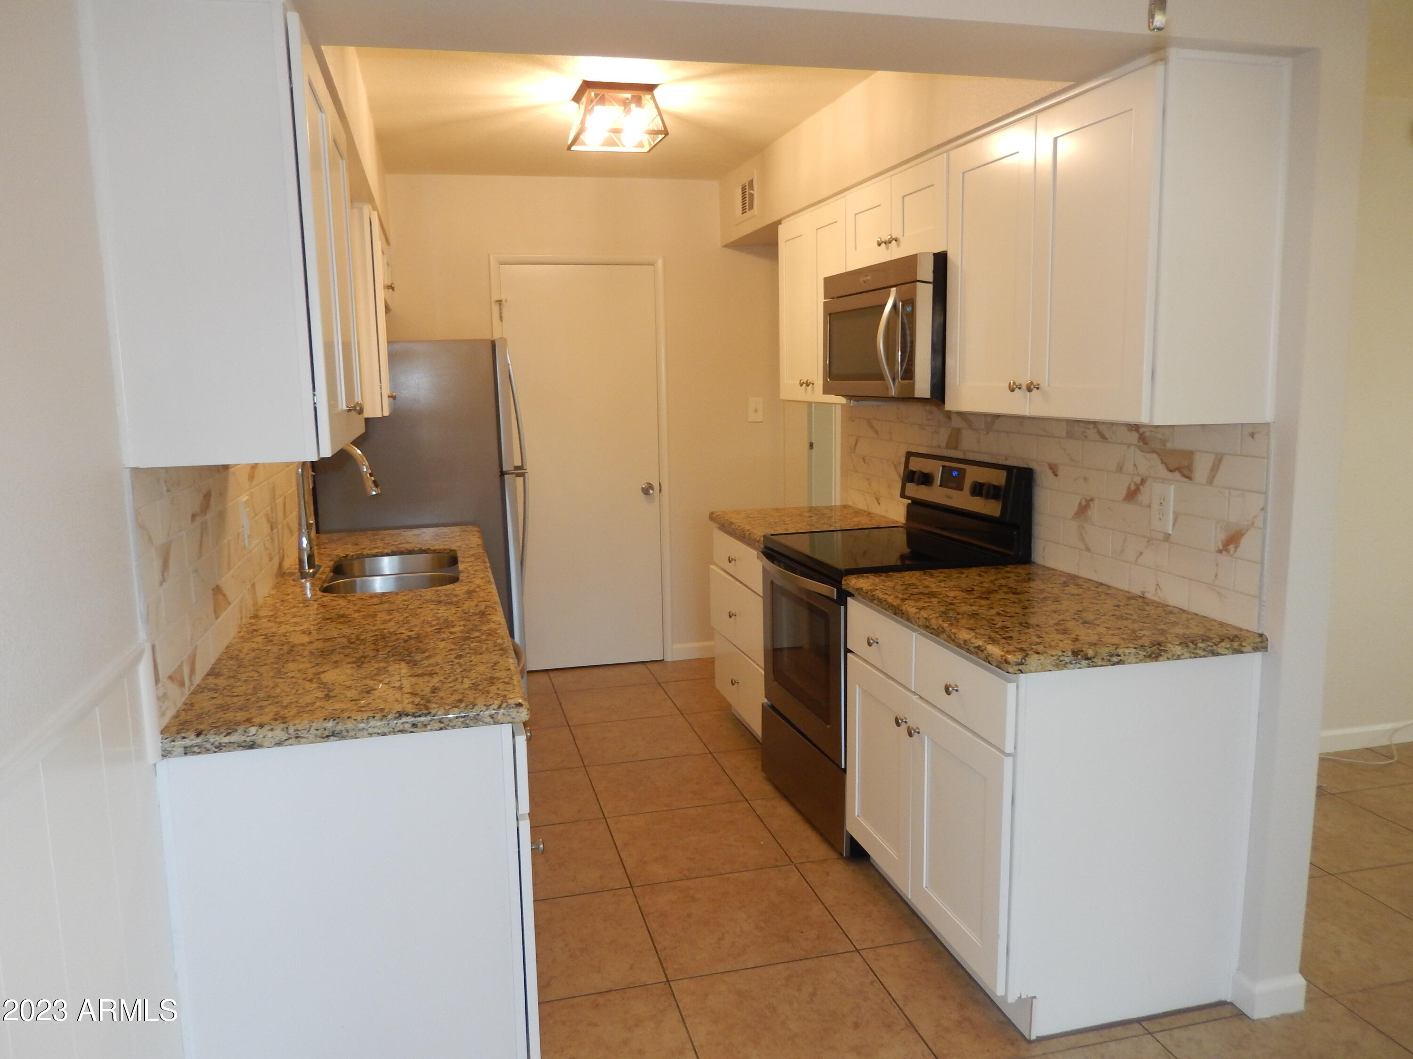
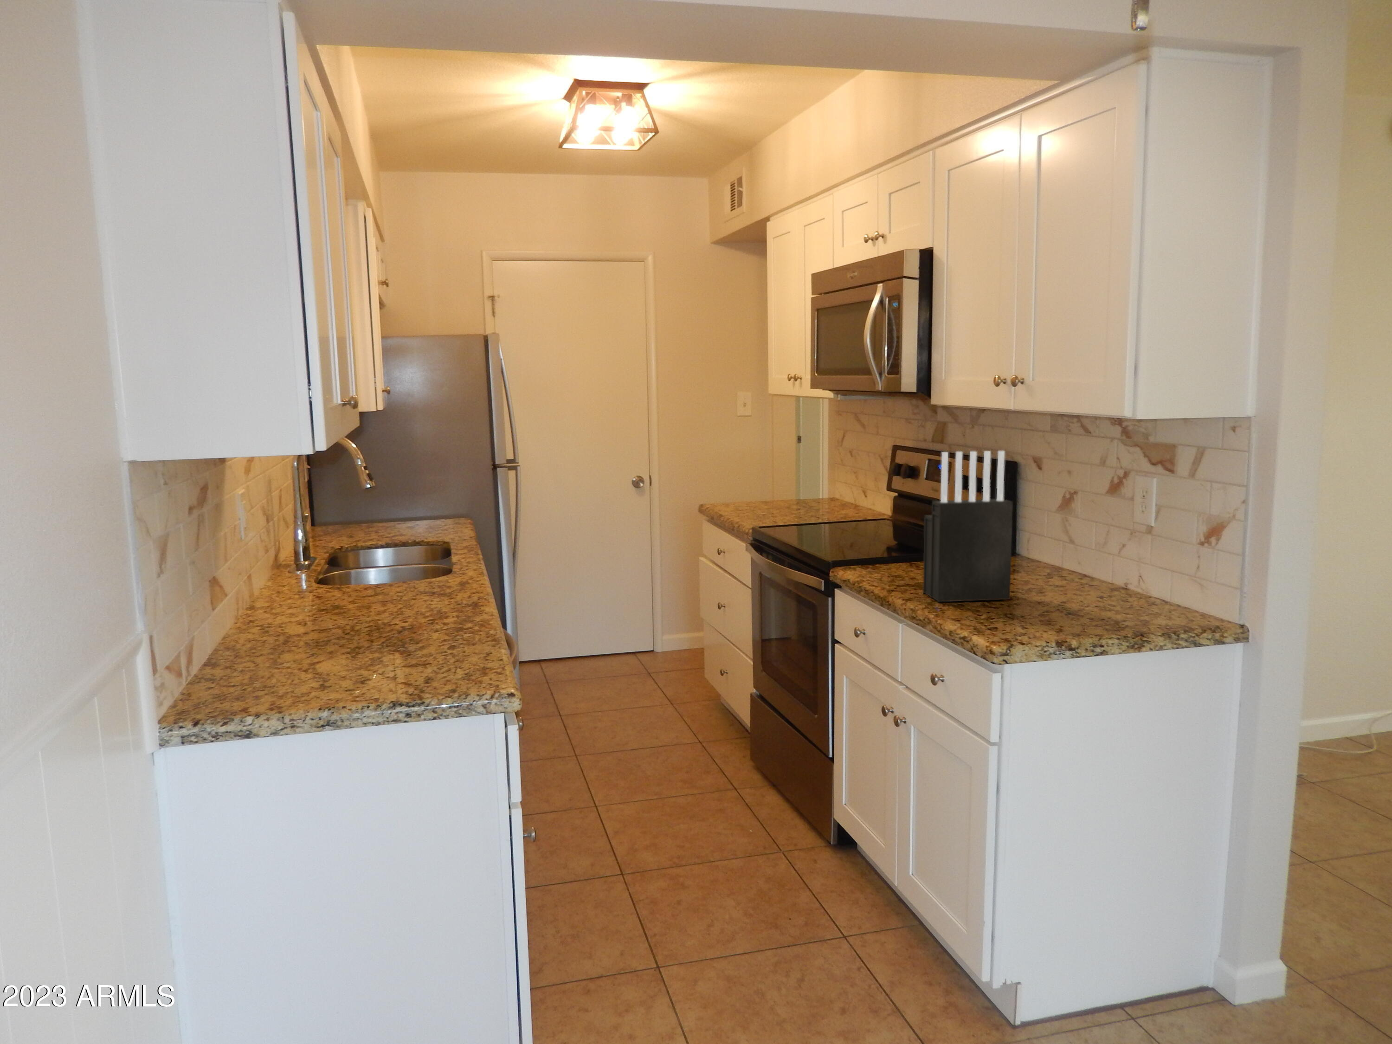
+ knife block [923,451,1014,603]
